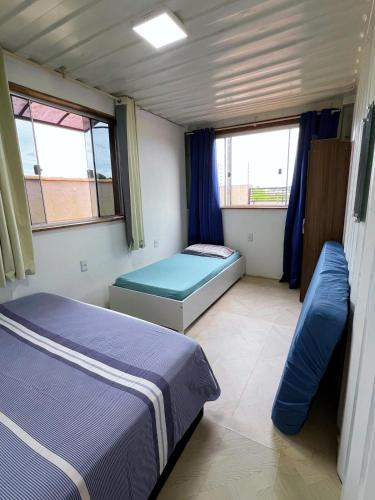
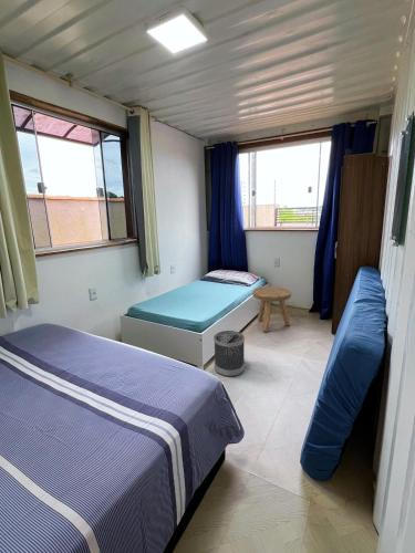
+ wastebasket [212,330,246,377]
+ stool [251,285,292,333]
